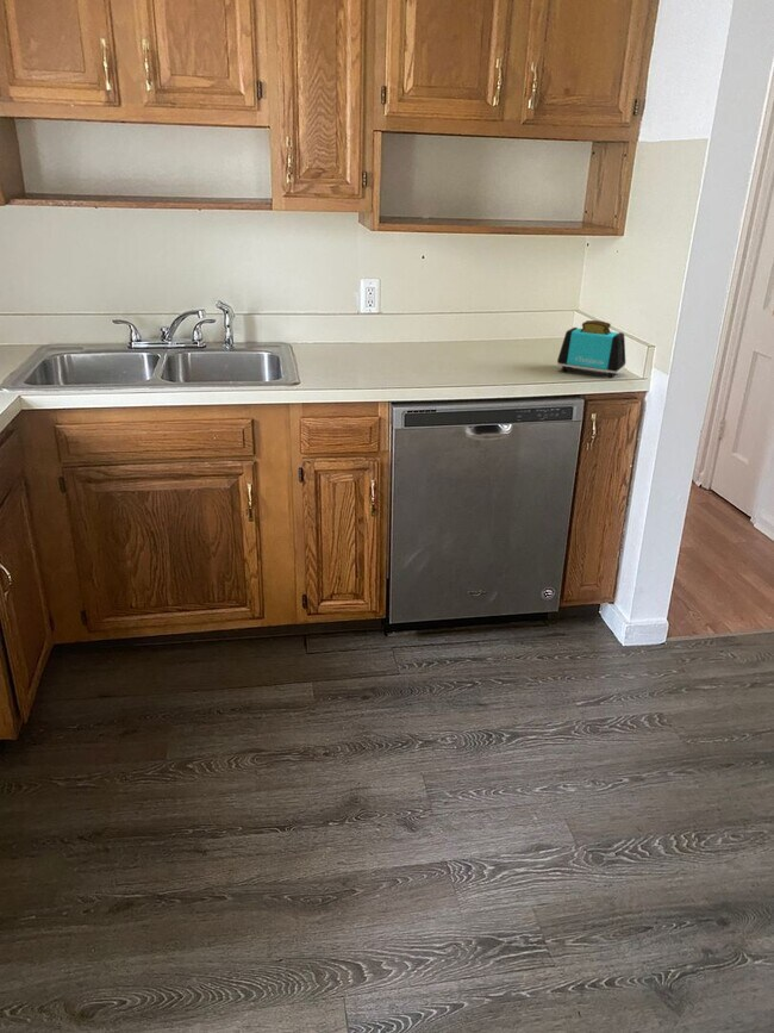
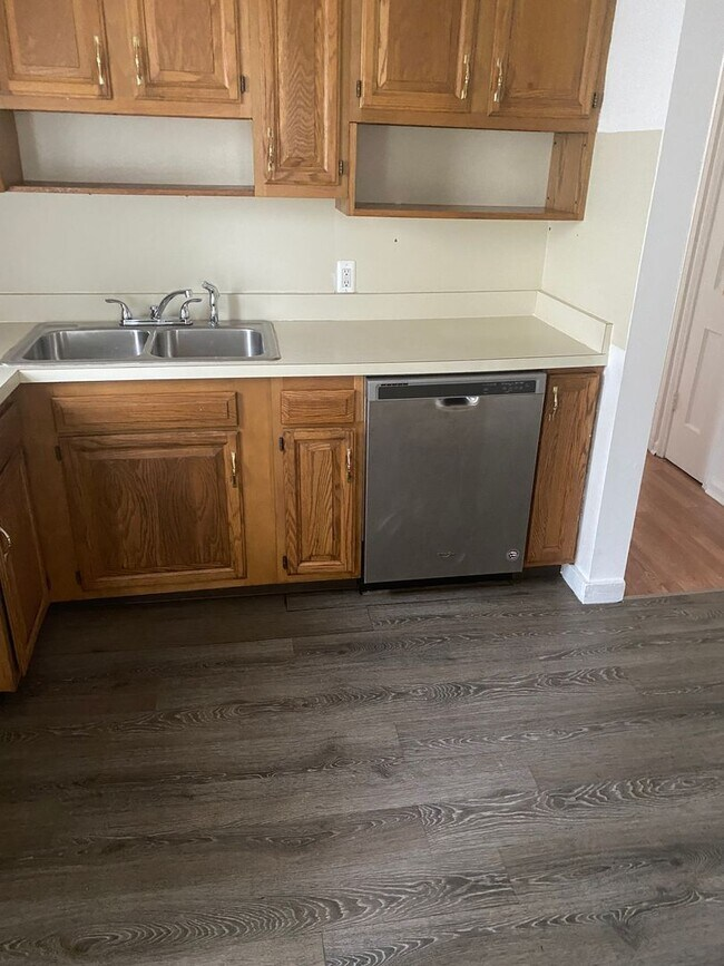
- toaster [556,319,626,379]
